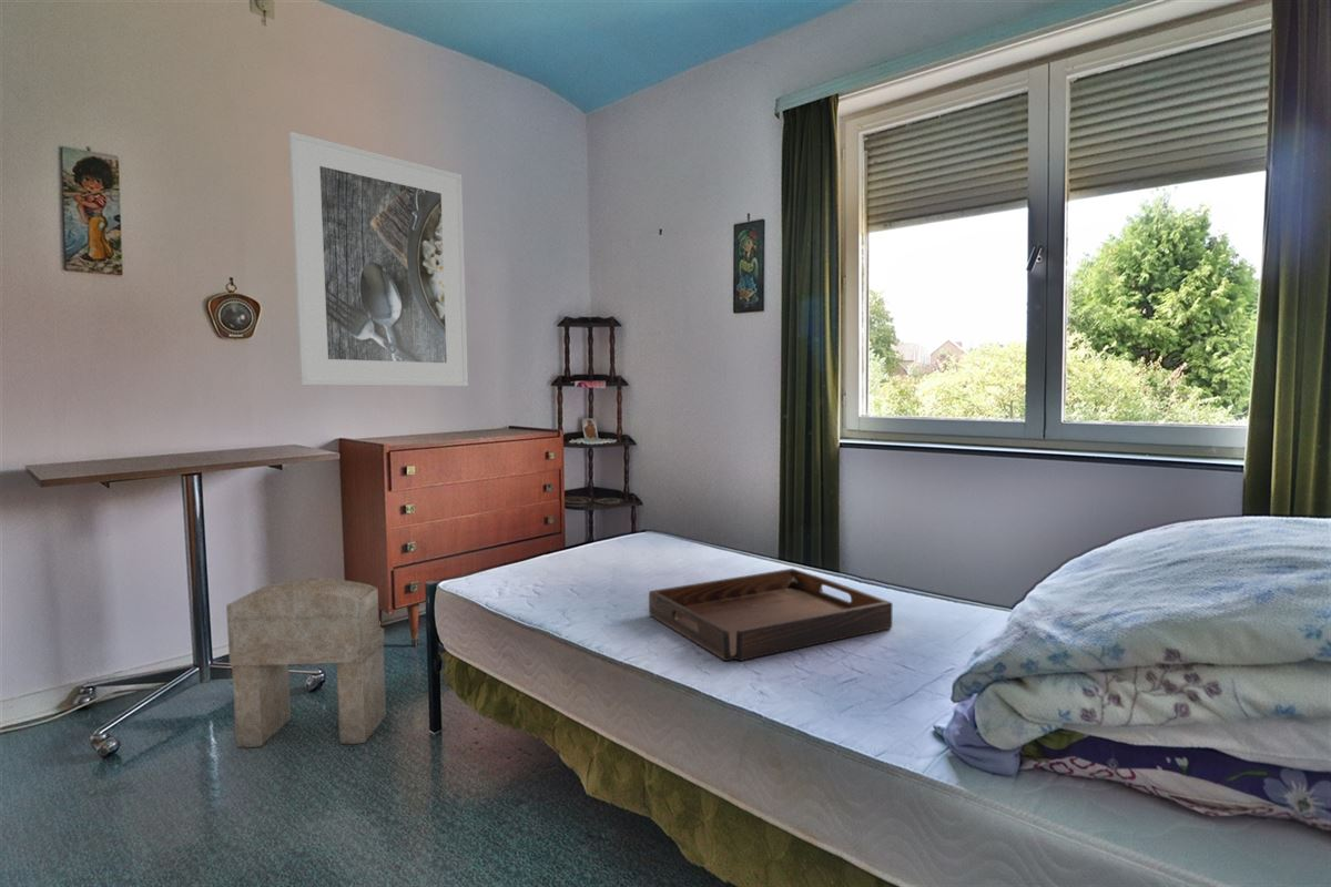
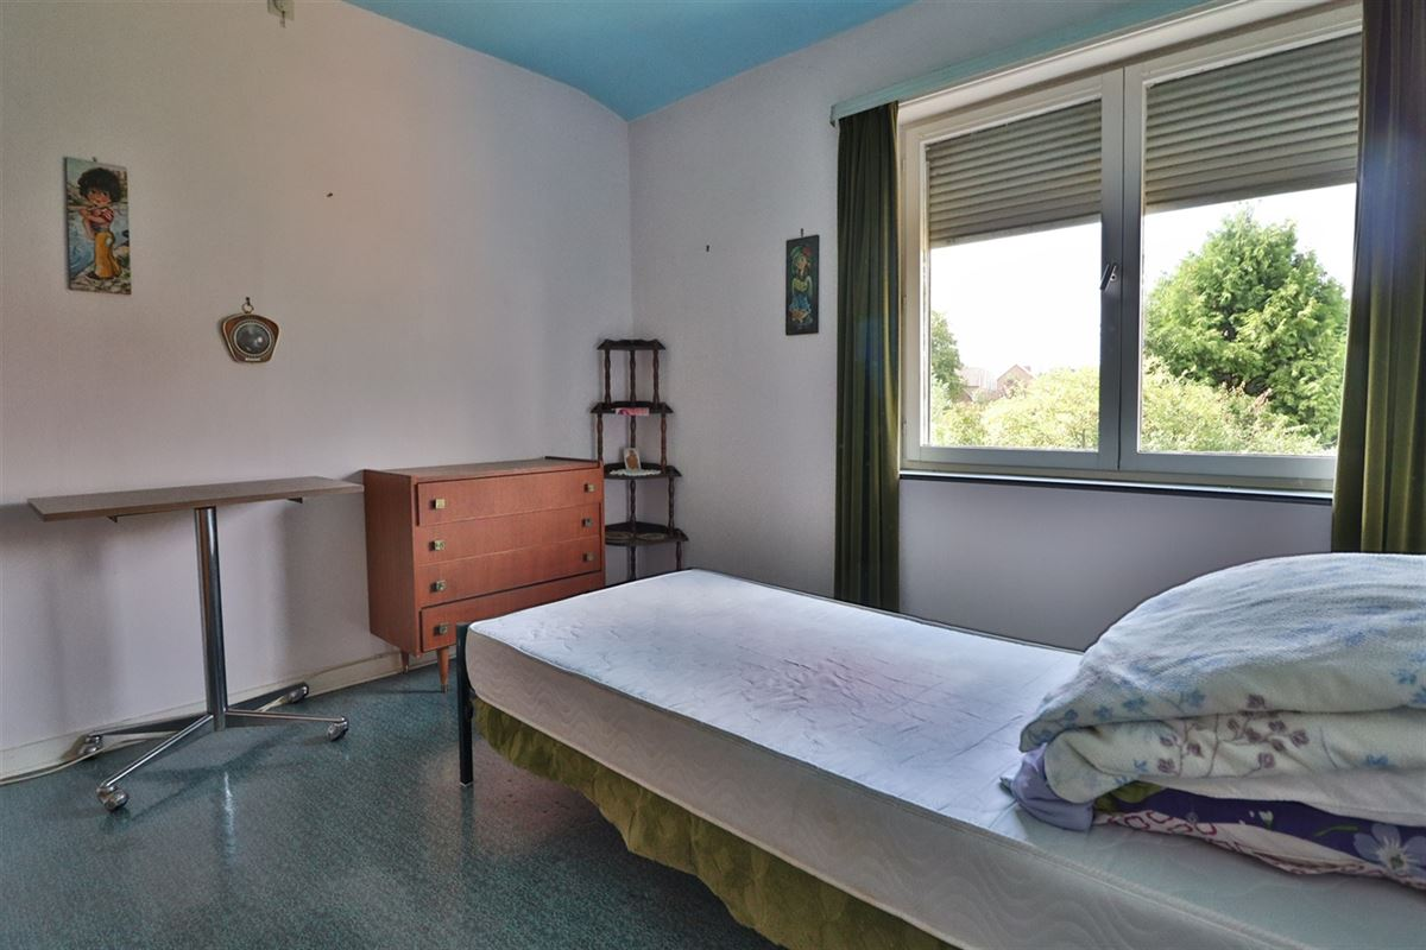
- serving tray [648,568,894,662]
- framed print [287,131,469,387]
- stool [225,577,387,748]
